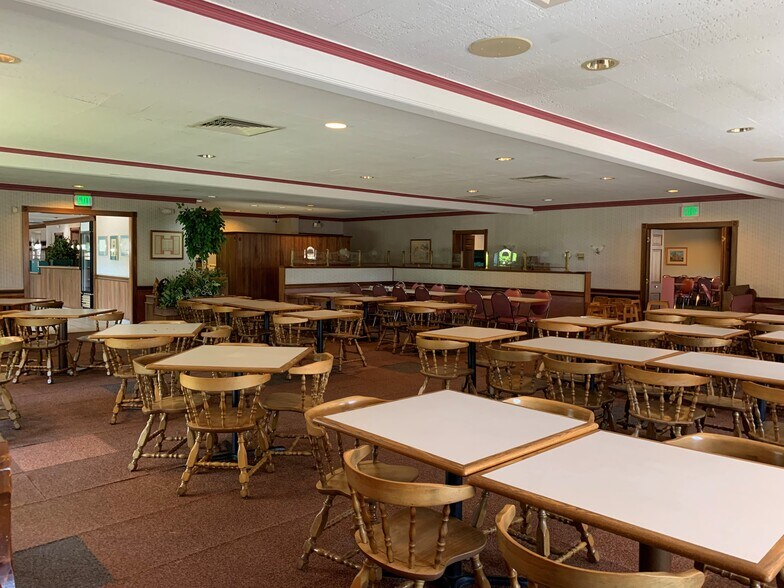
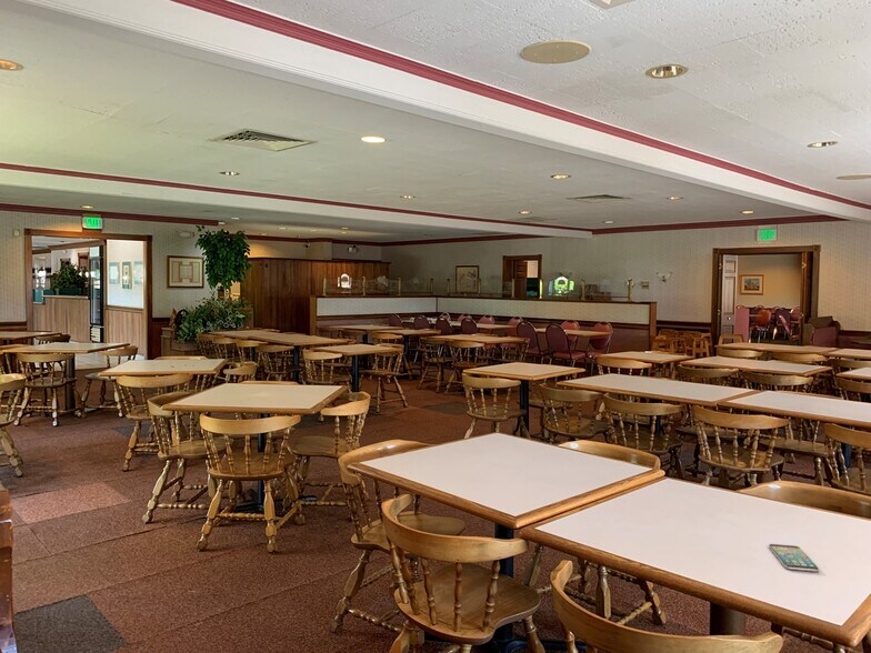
+ smartphone [768,543,820,573]
